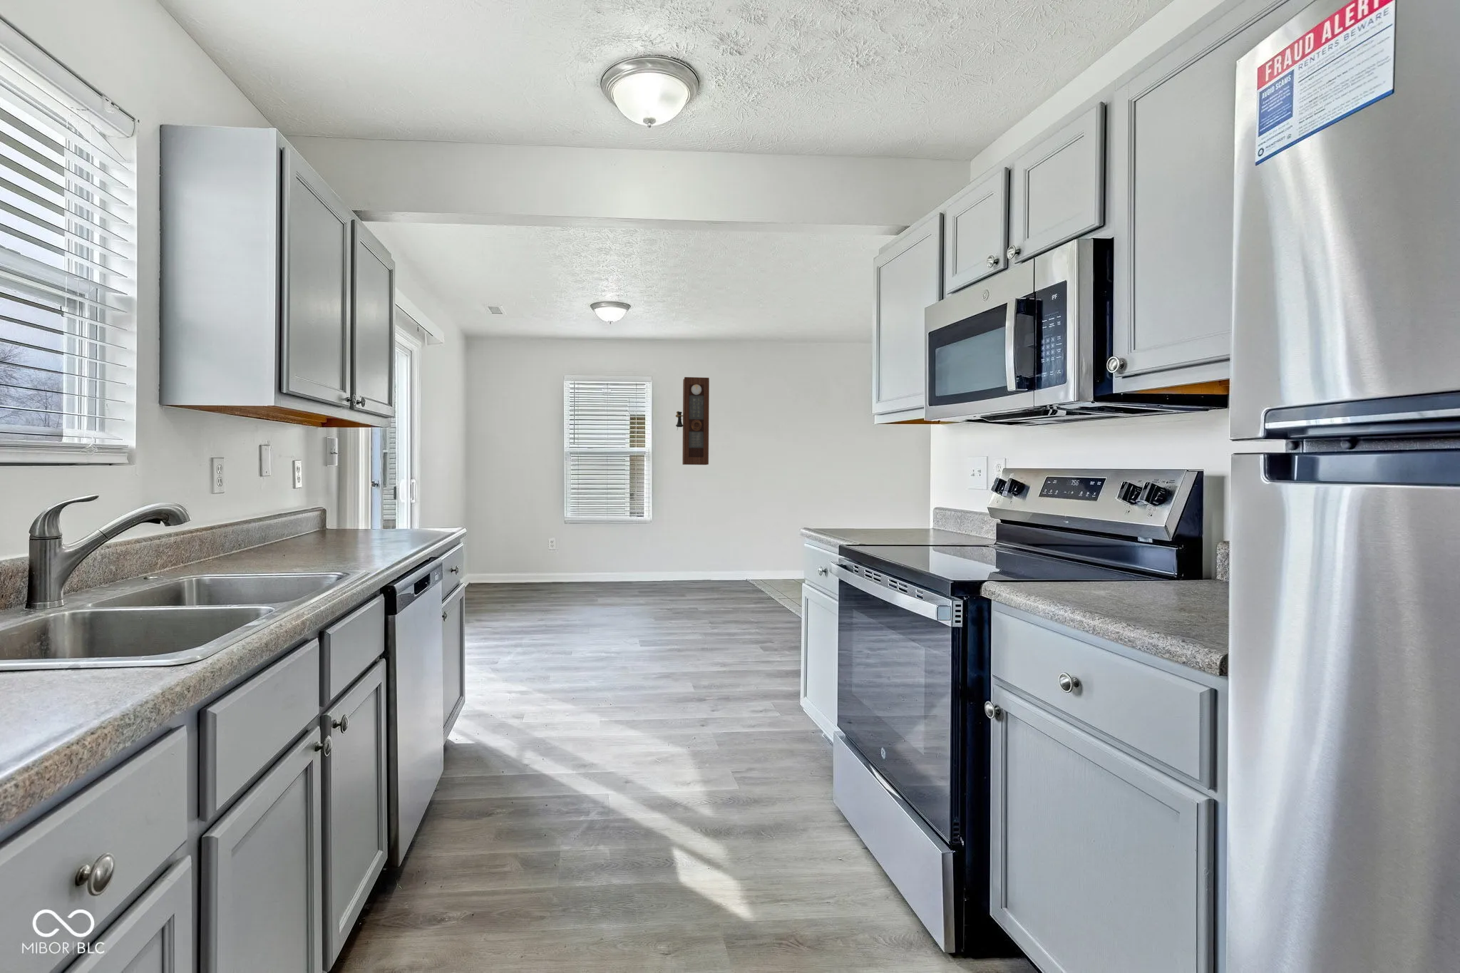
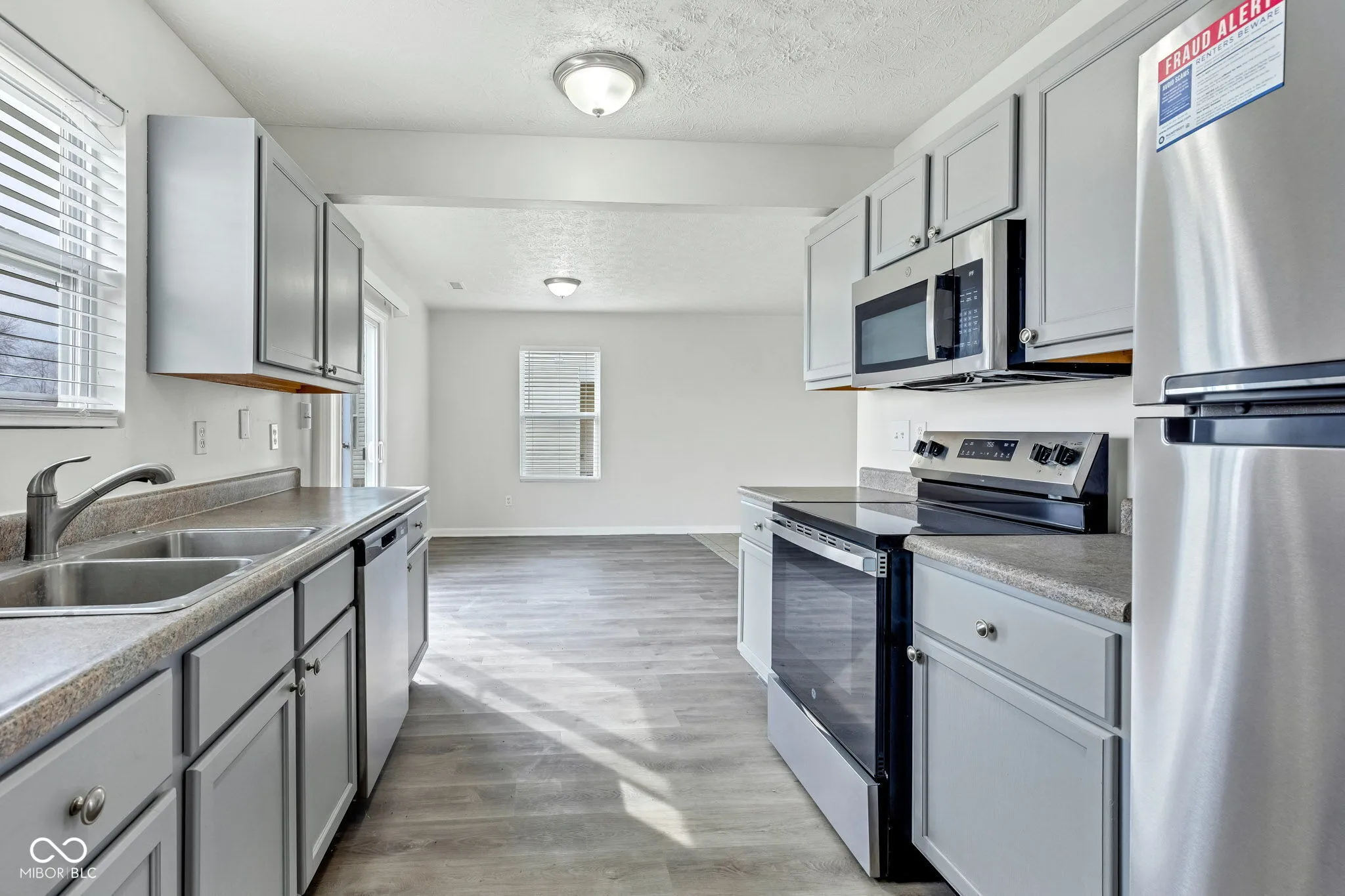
- pendulum clock [675,377,710,466]
